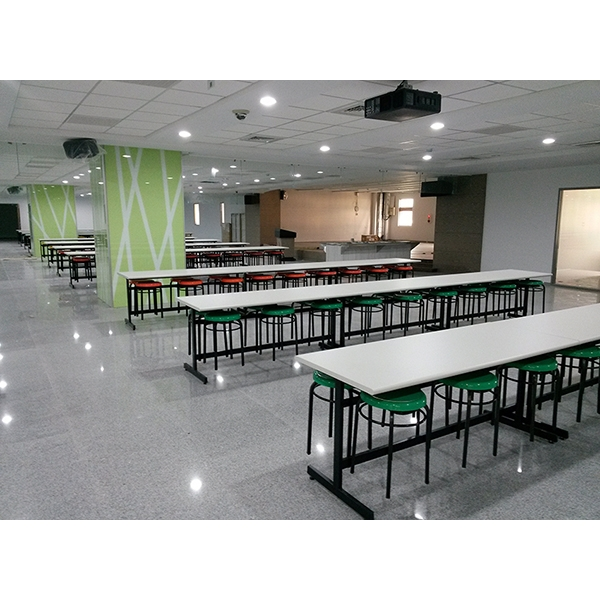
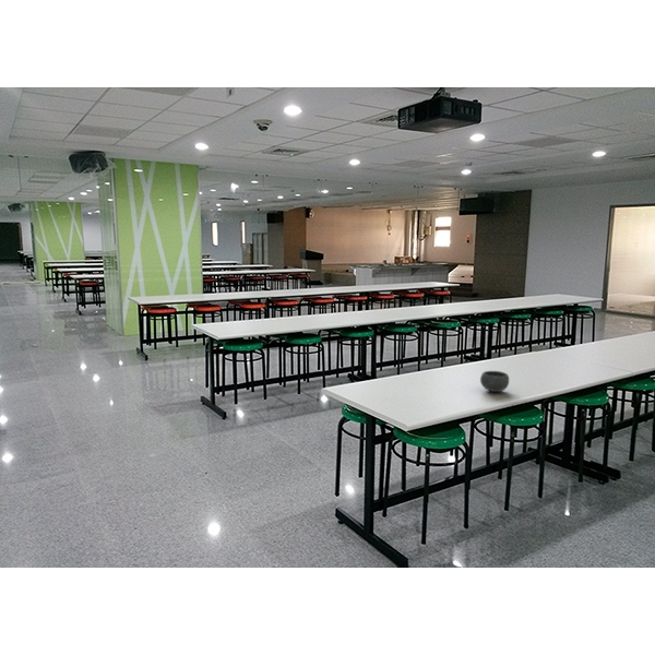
+ bowl [479,370,510,393]
